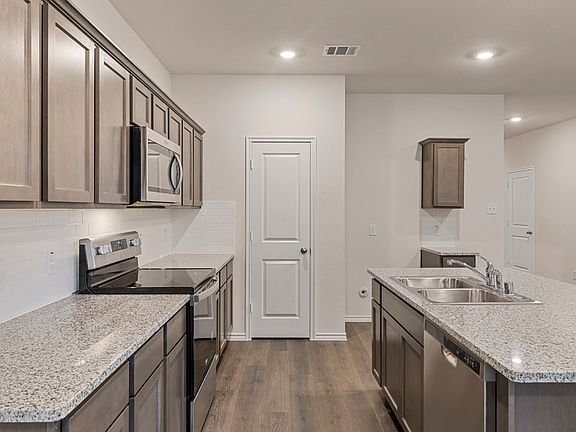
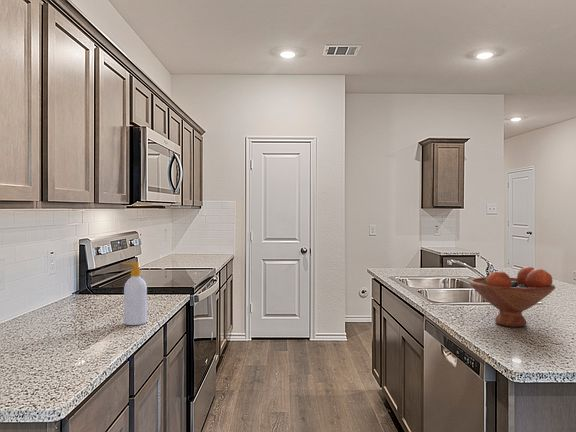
+ fruit bowl [468,266,556,328]
+ soap bottle [121,261,148,326]
